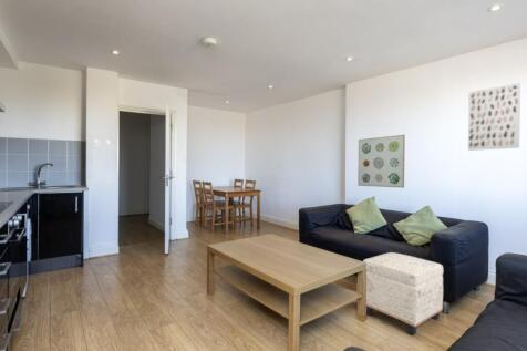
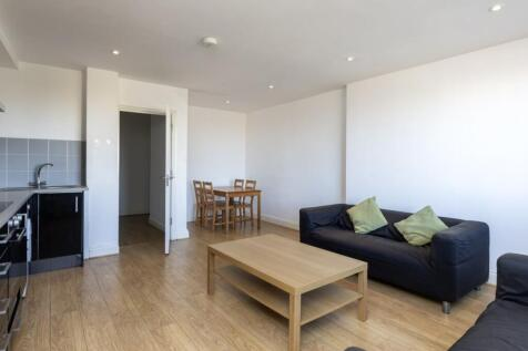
- ottoman [362,251,444,335]
- wall art [356,134,406,189]
- wall art [467,82,521,152]
